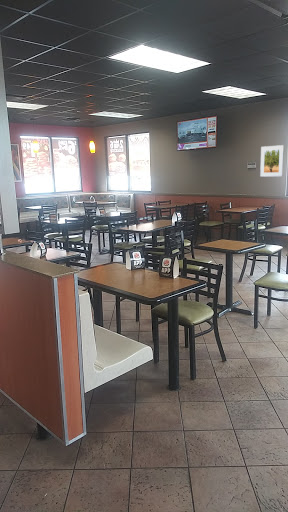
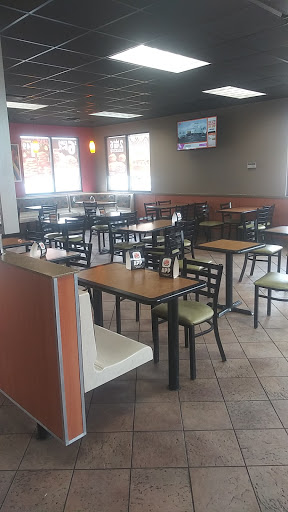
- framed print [259,144,285,178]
